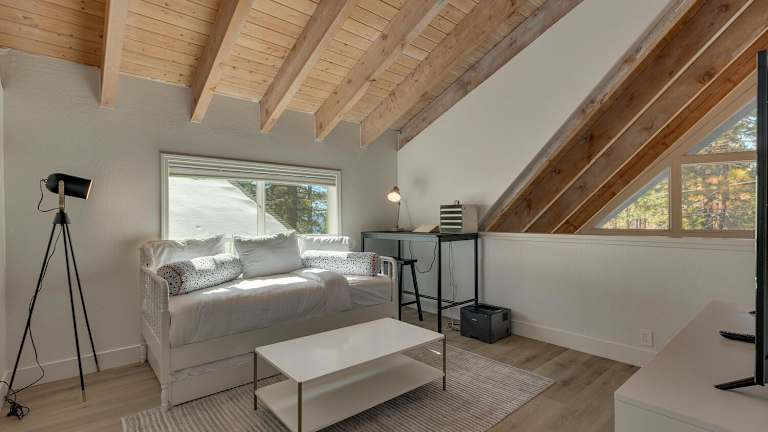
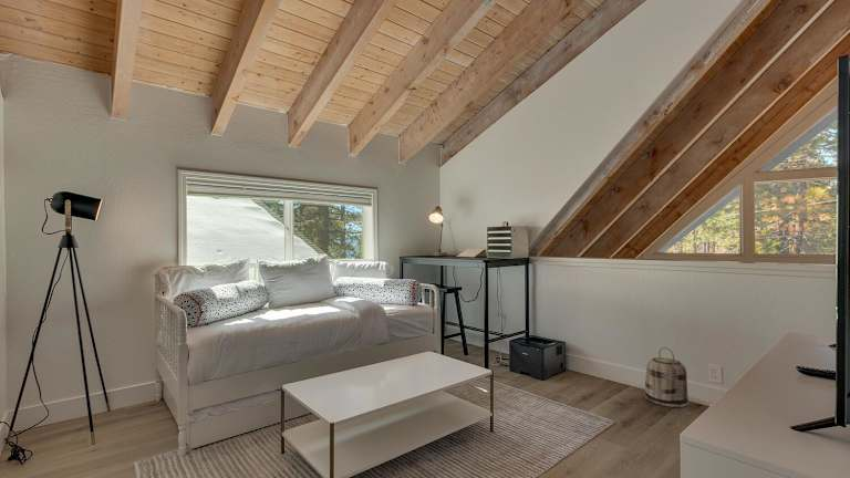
+ basket [644,346,690,408]
